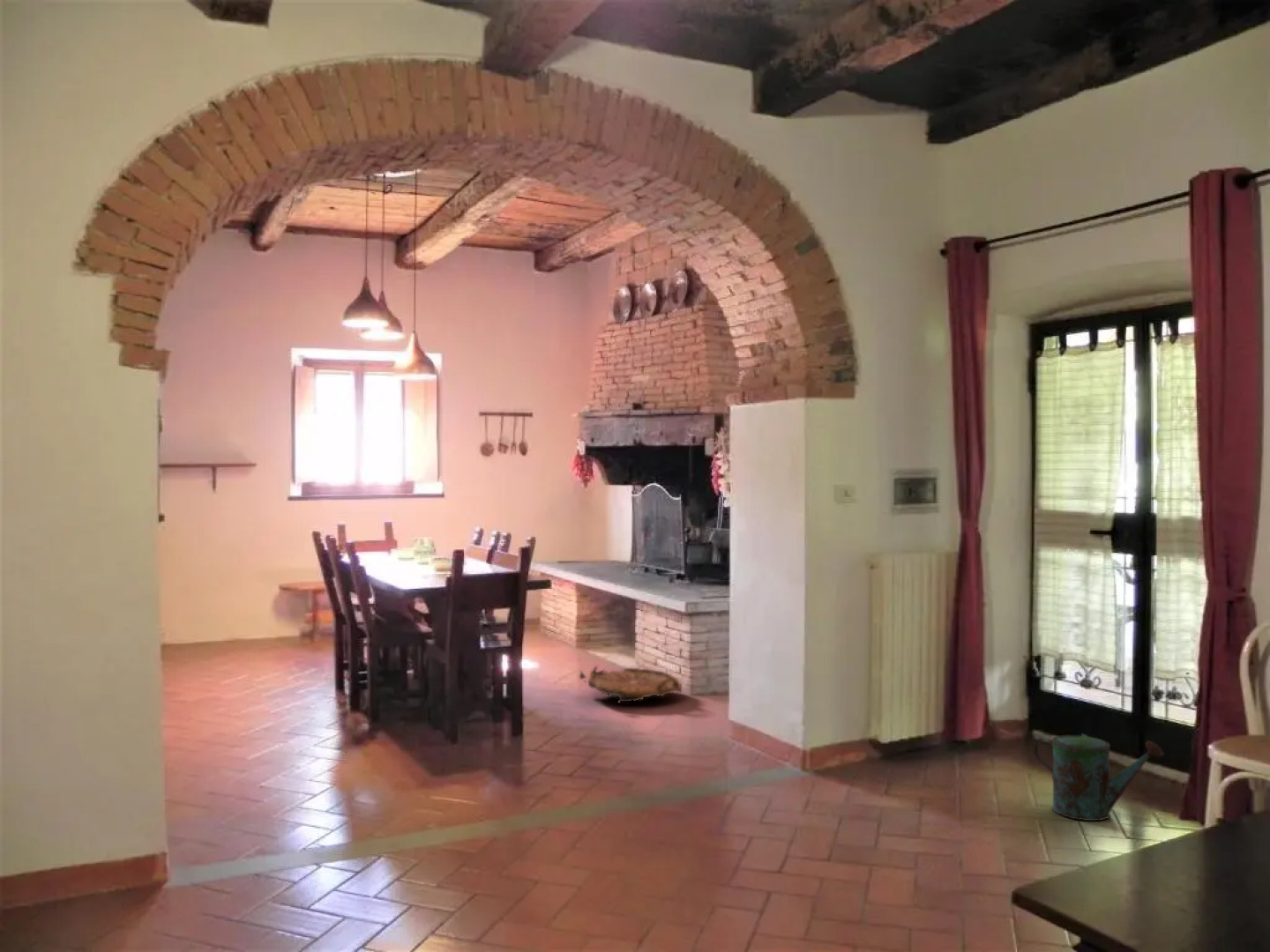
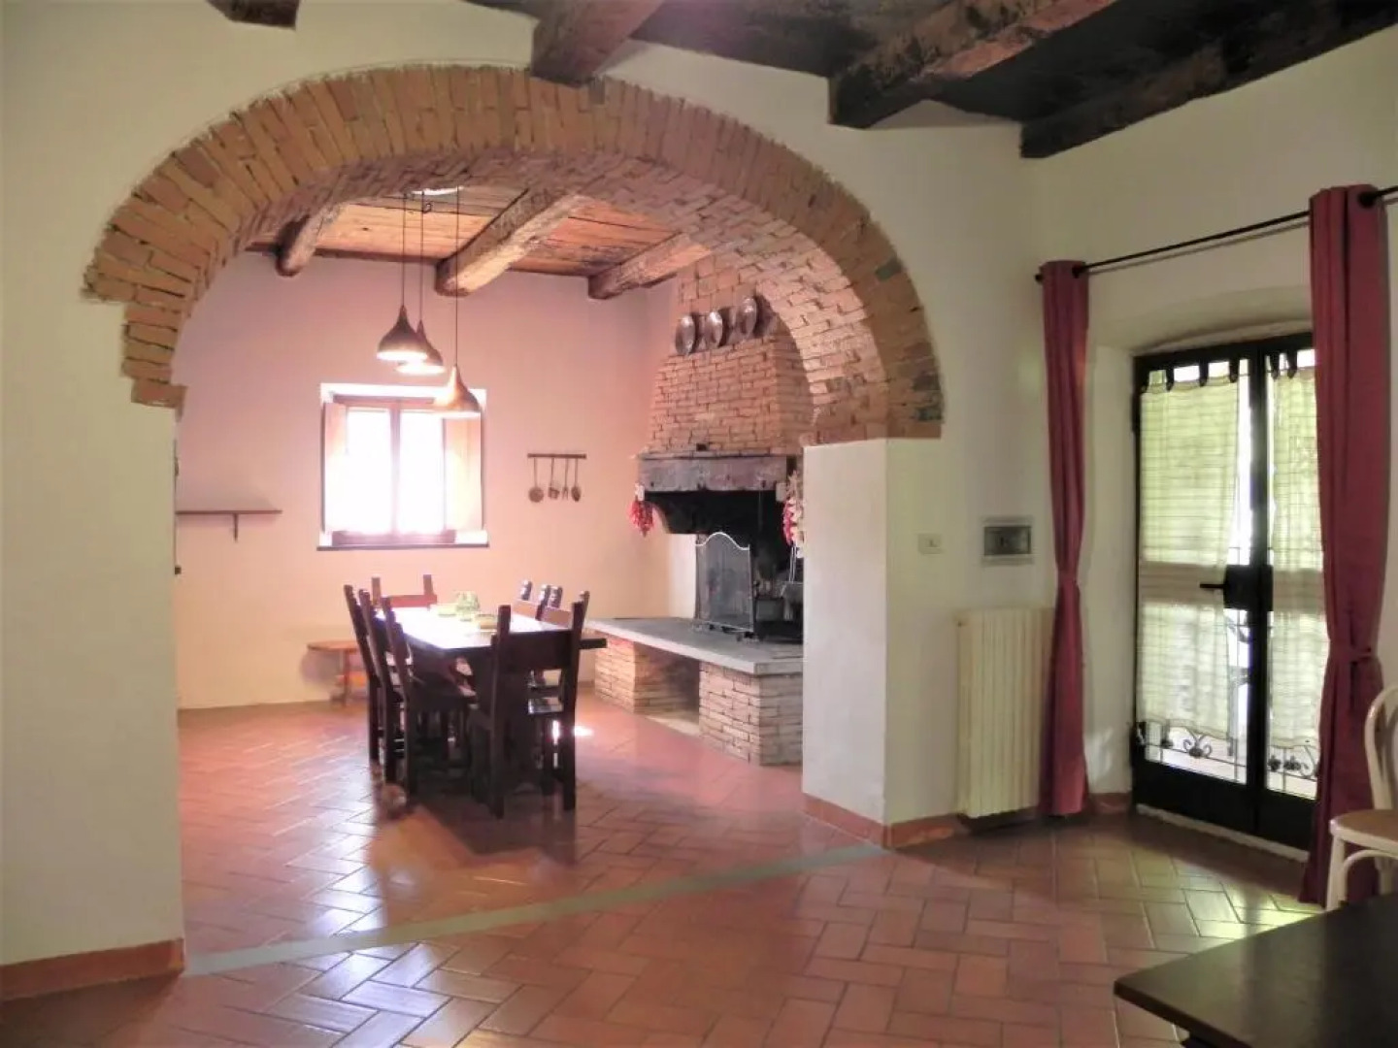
- woven basket [579,666,683,705]
- watering can [1034,733,1165,822]
